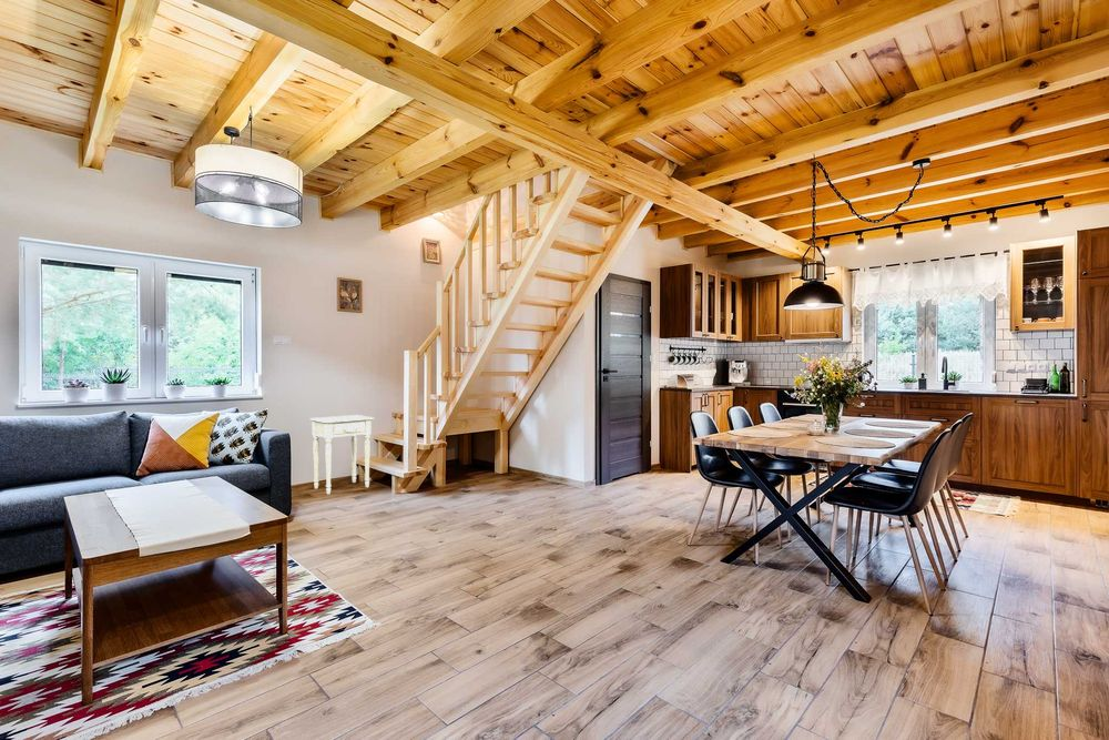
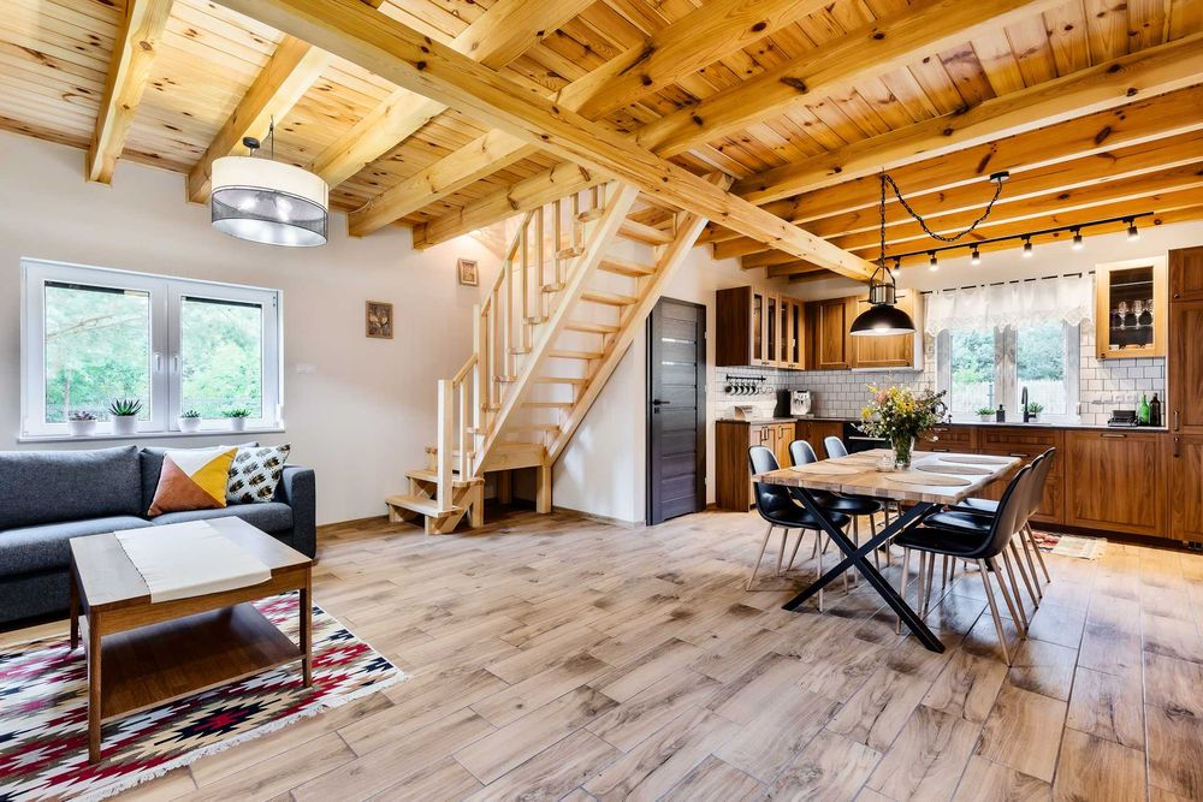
- side table [309,414,375,495]
